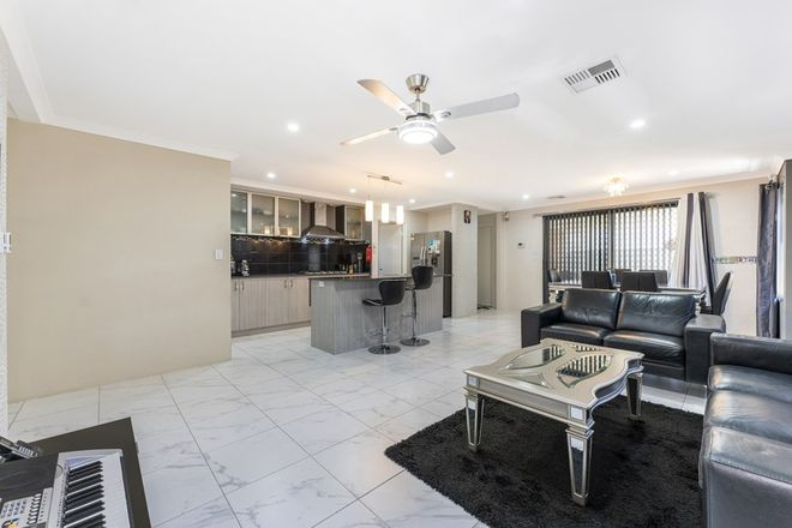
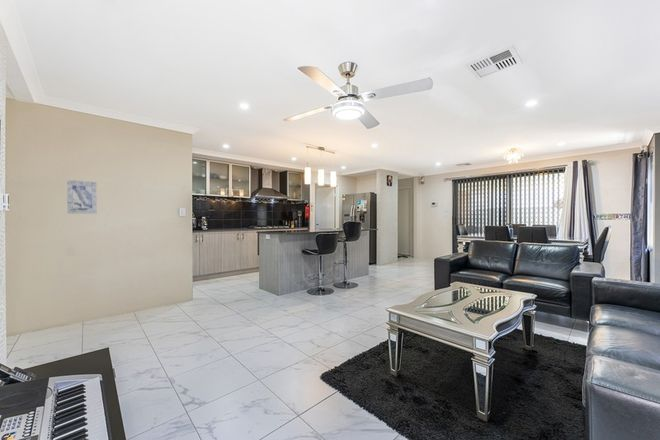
+ wall art [66,179,98,215]
